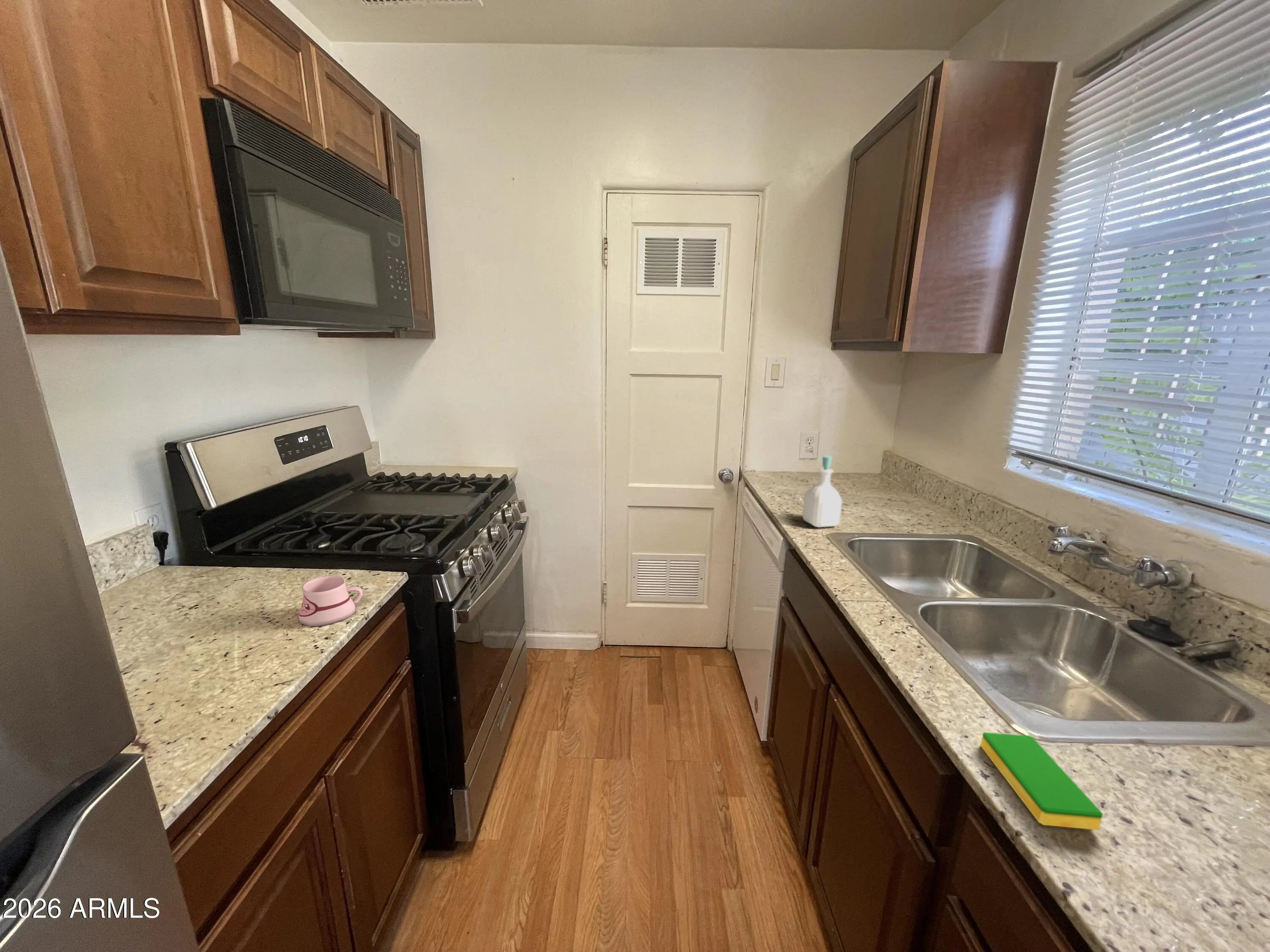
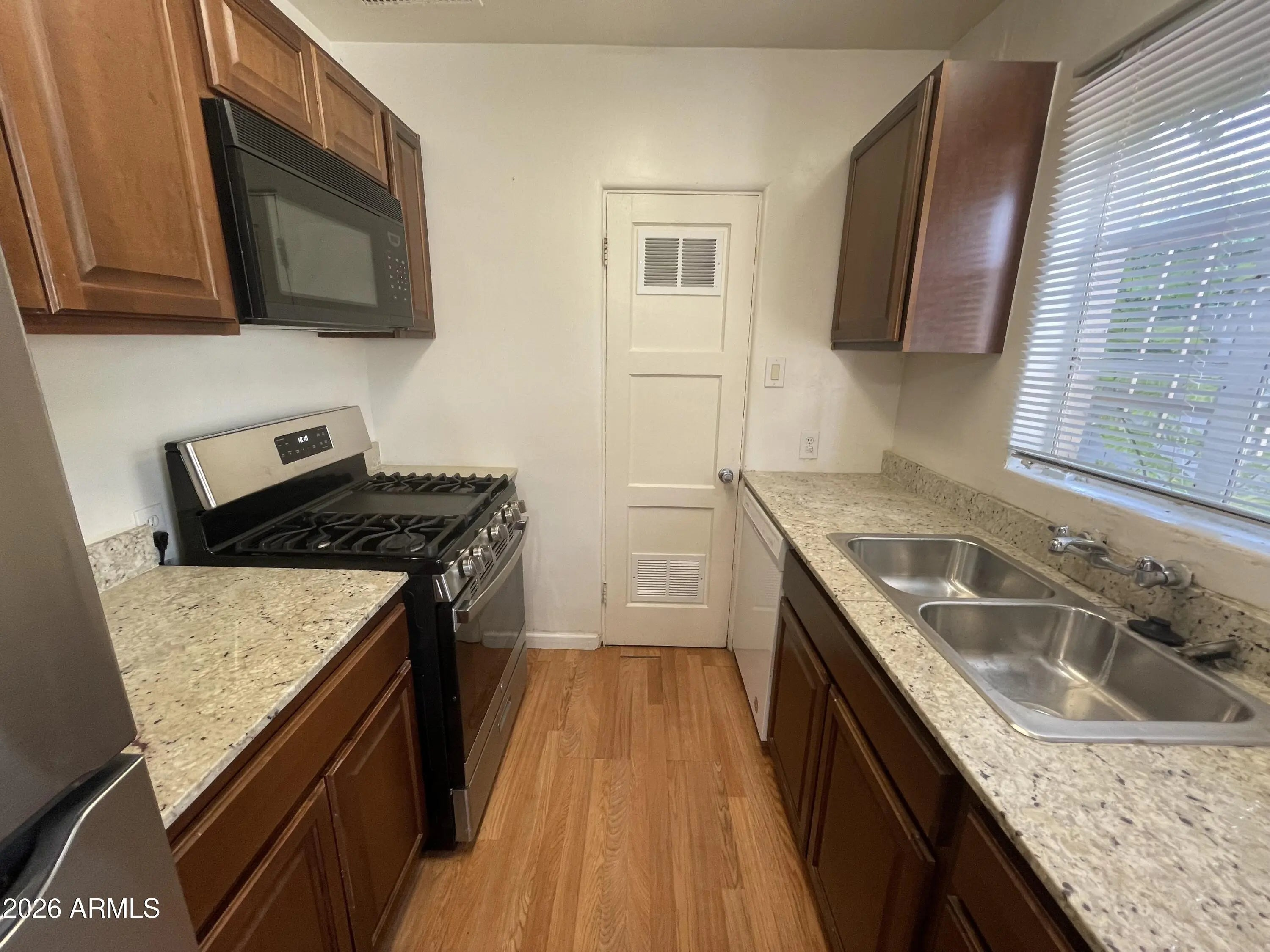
- dish sponge [980,732,1104,831]
- mug [298,575,363,627]
- soap bottle [802,455,842,528]
